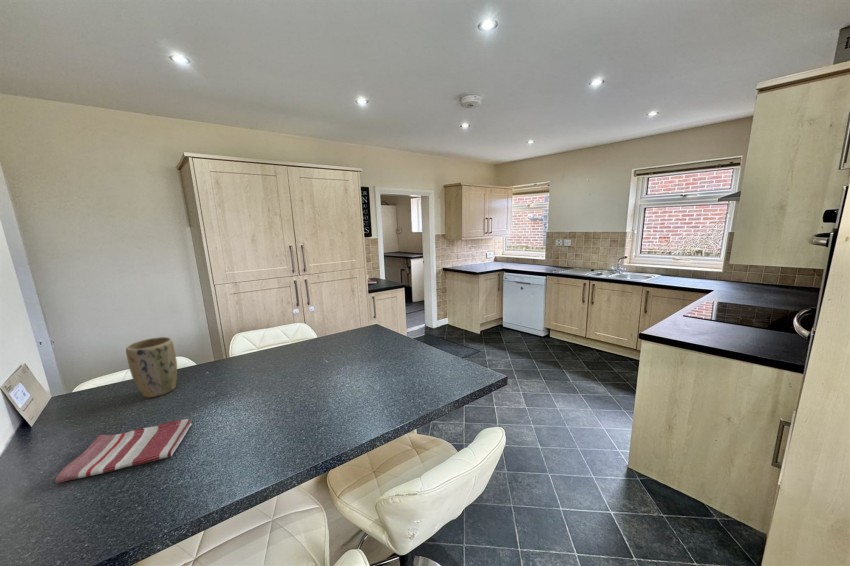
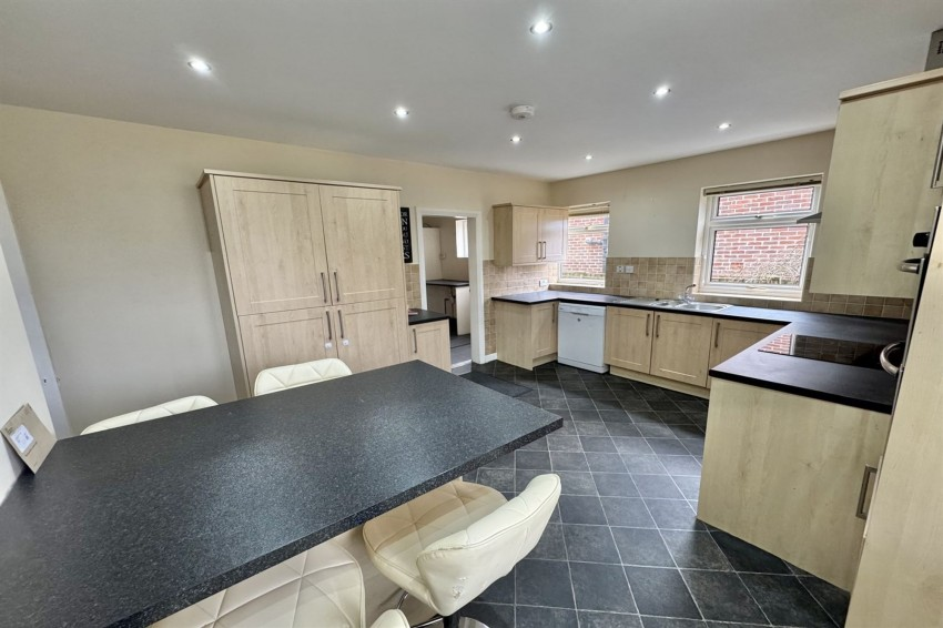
- dish towel [54,418,192,484]
- plant pot [125,336,178,399]
